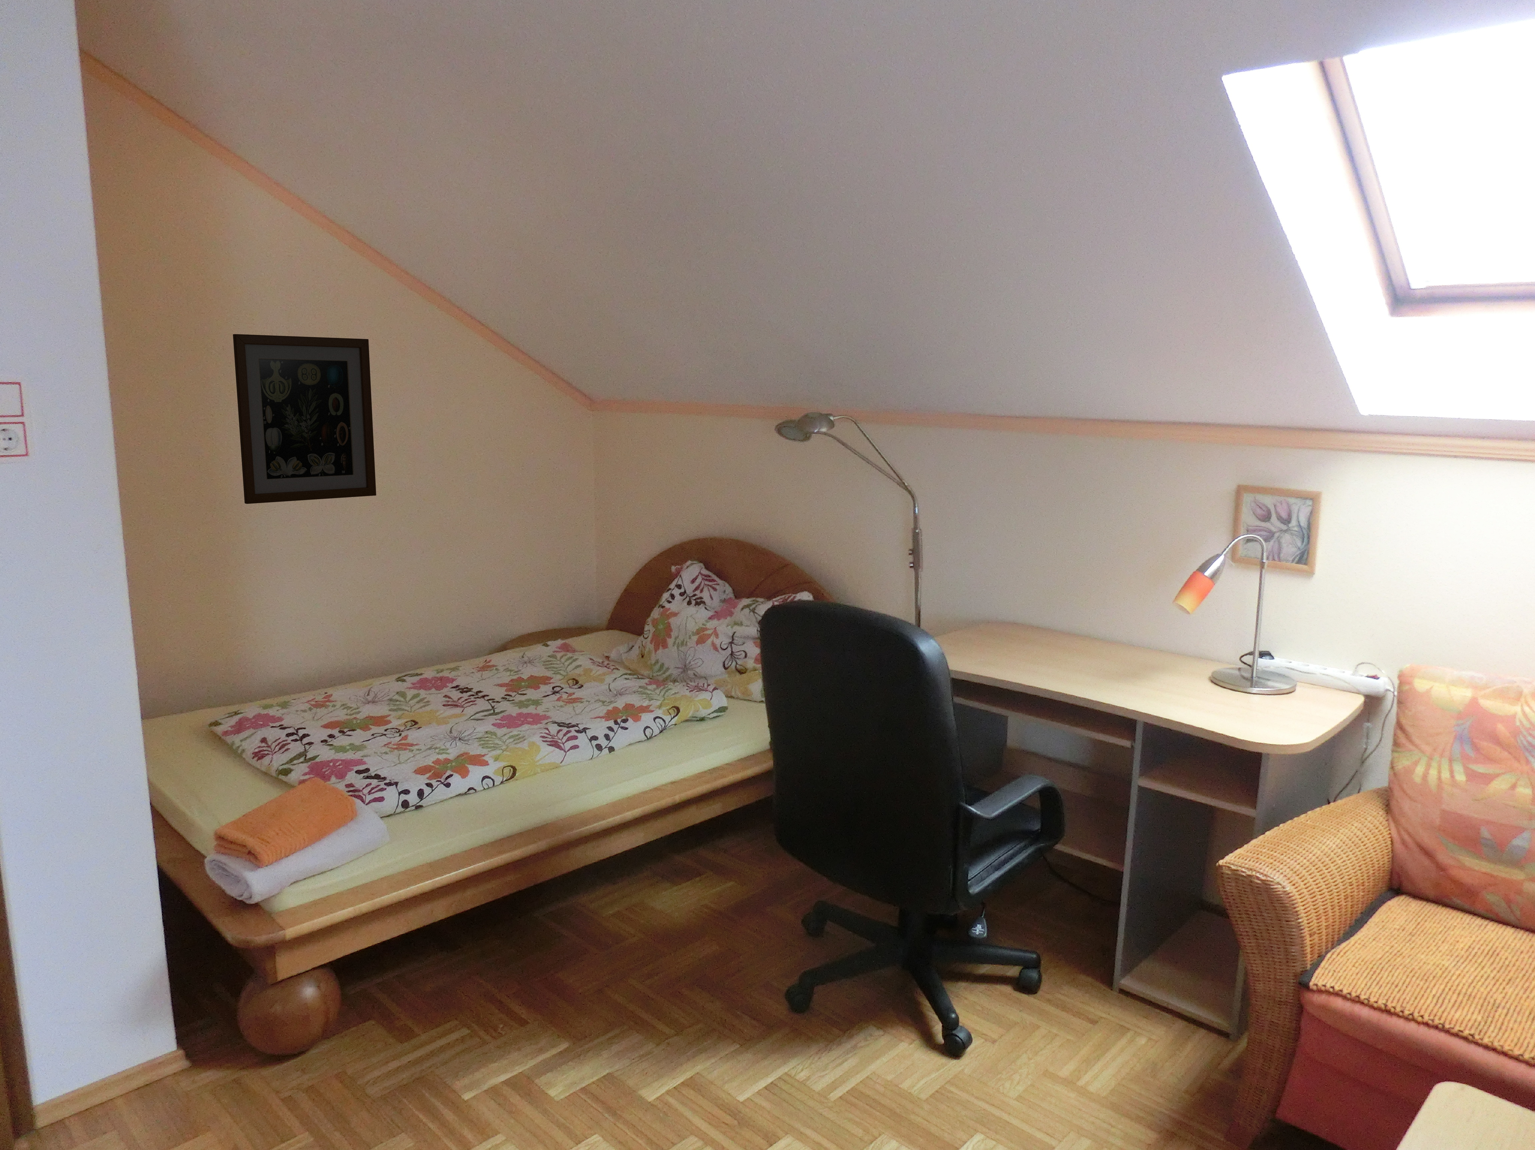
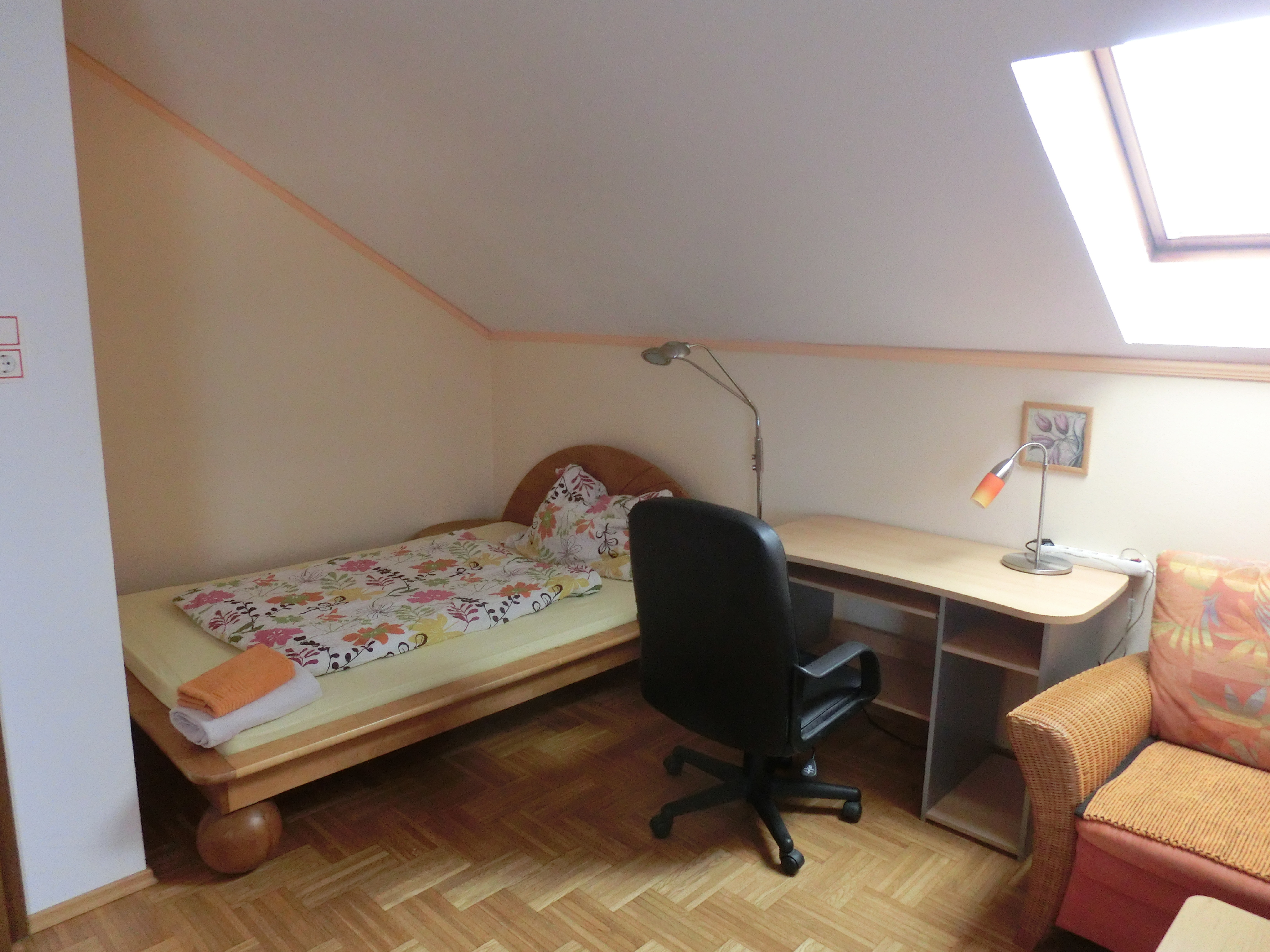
- wall art [232,333,377,504]
